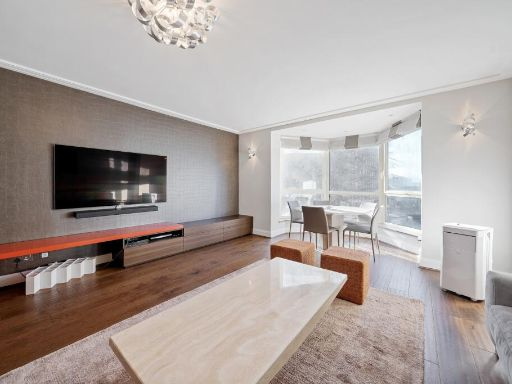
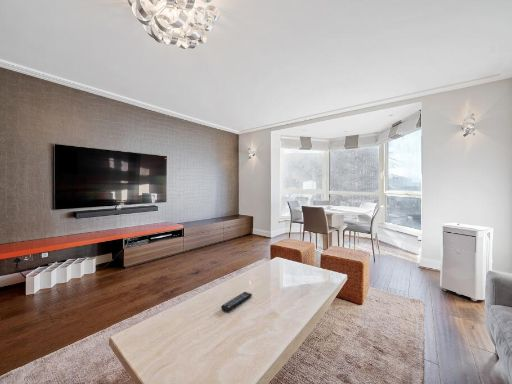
+ remote control [220,291,253,312]
